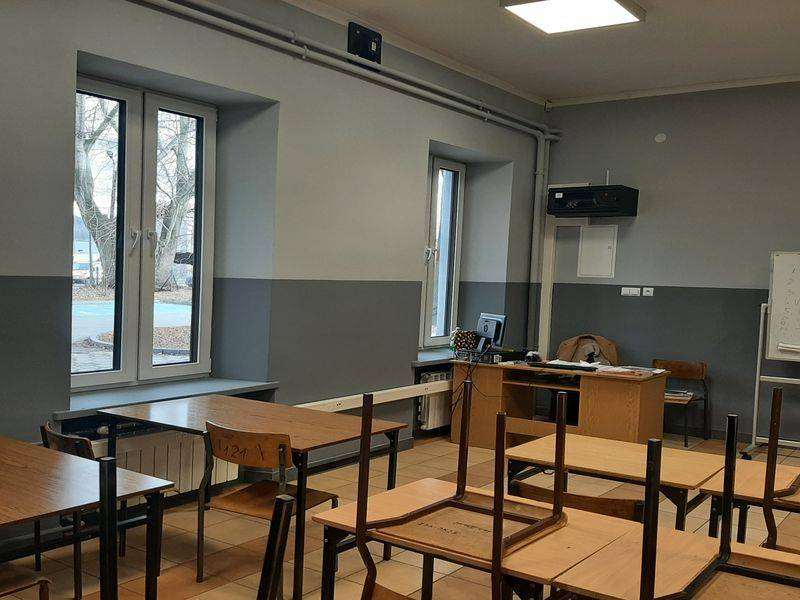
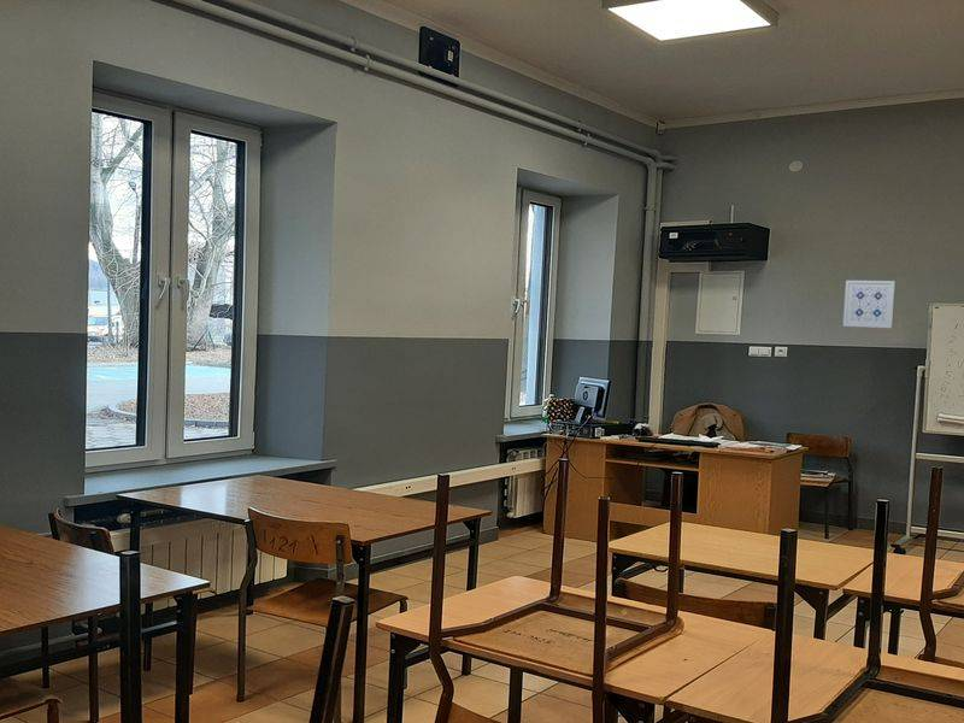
+ wall art [842,280,897,329]
